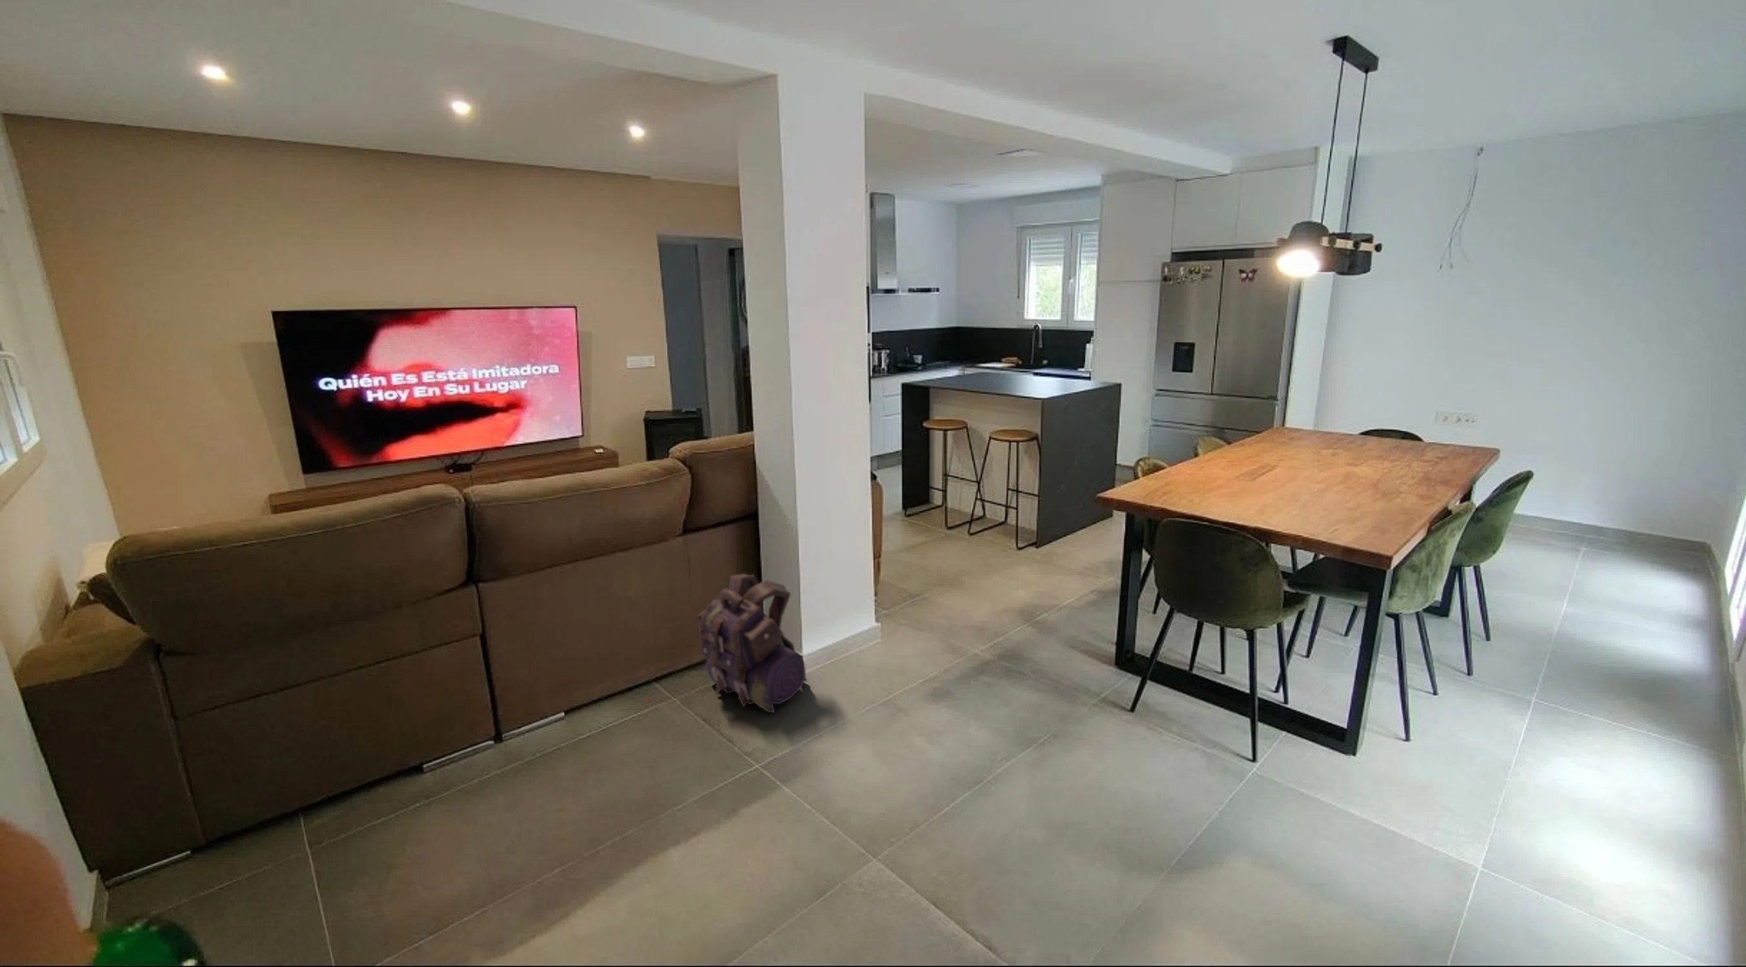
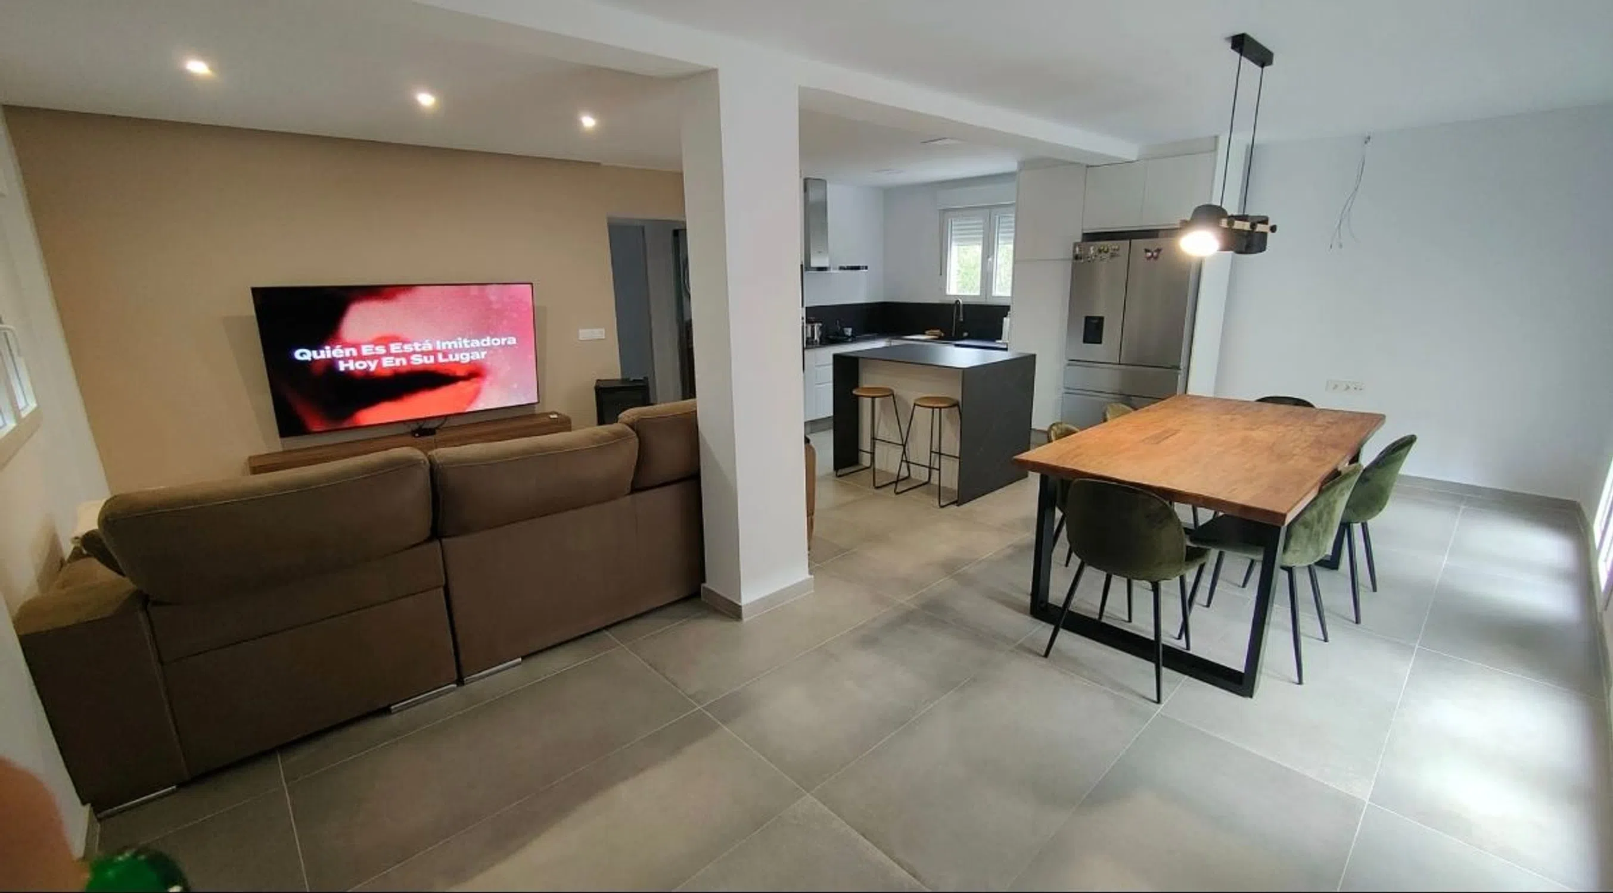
- backpack [697,573,809,713]
